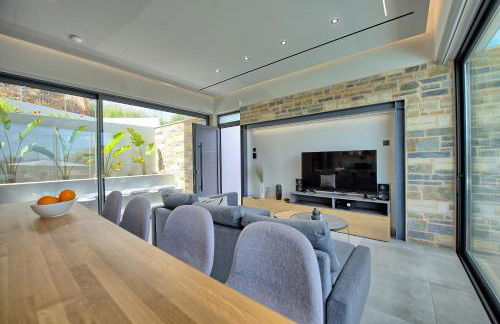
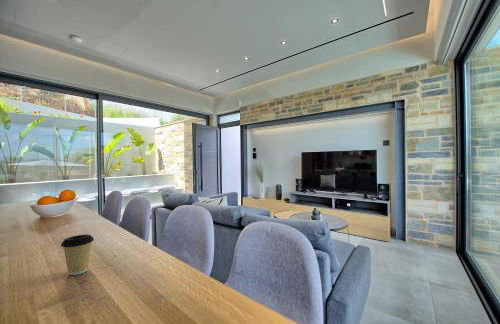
+ coffee cup [60,233,95,276]
